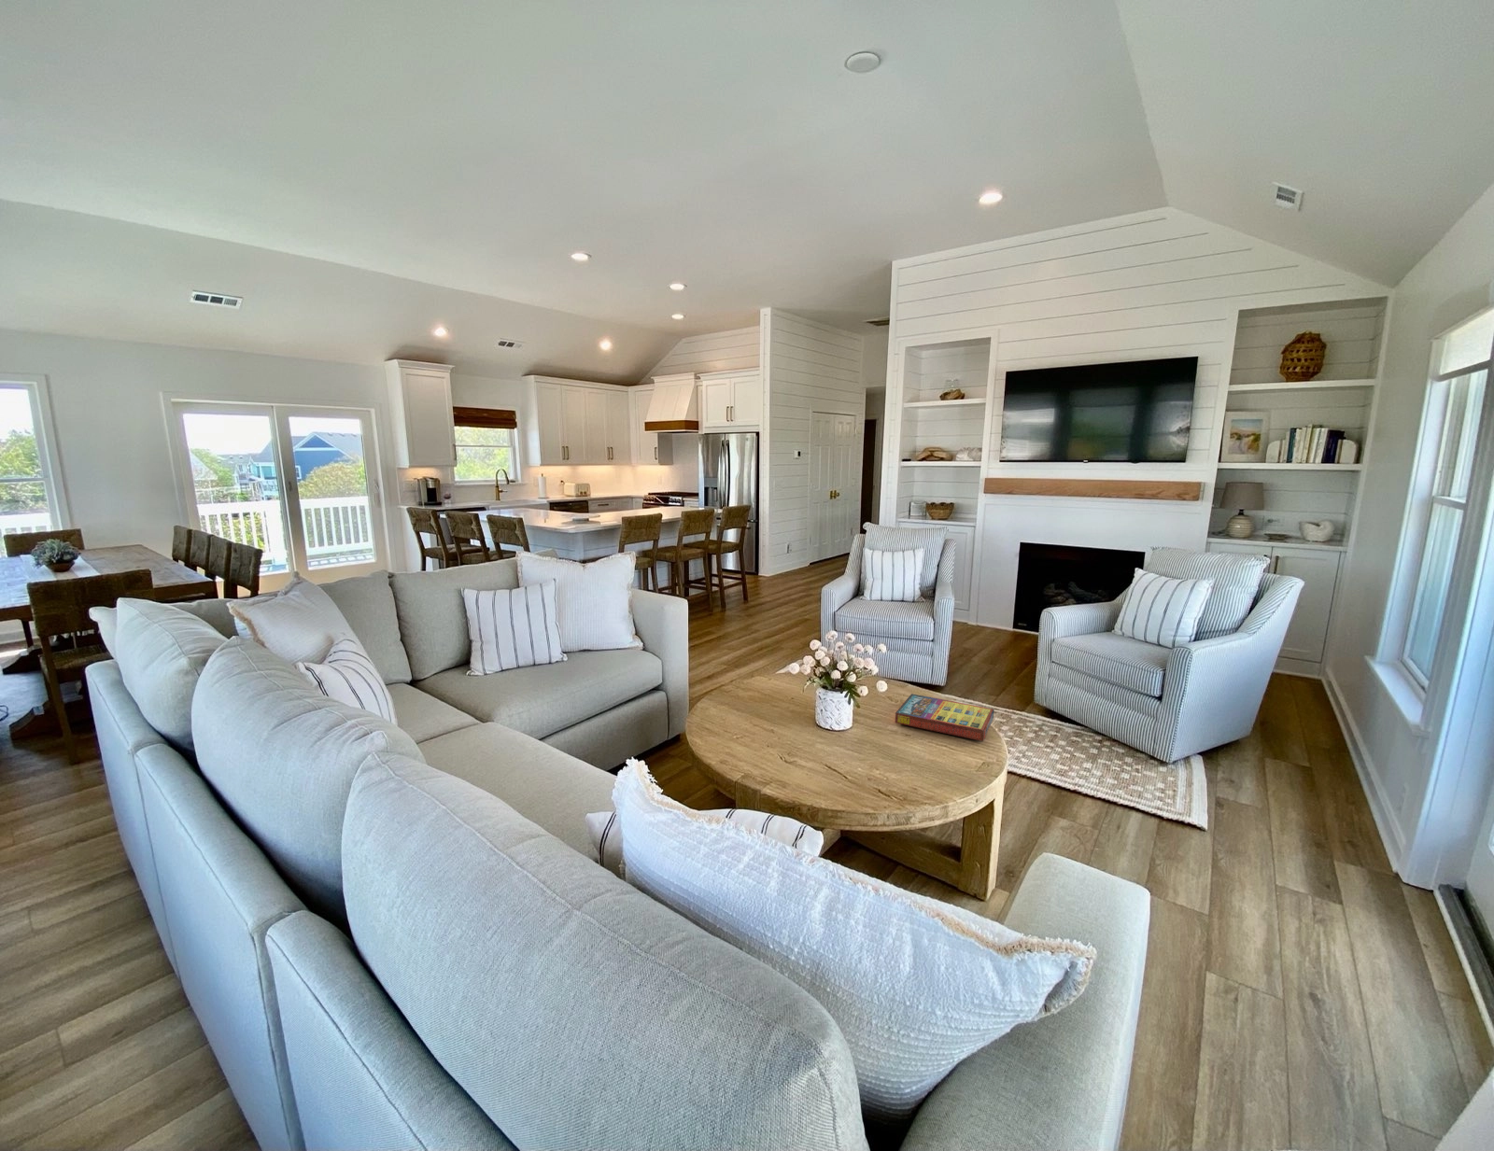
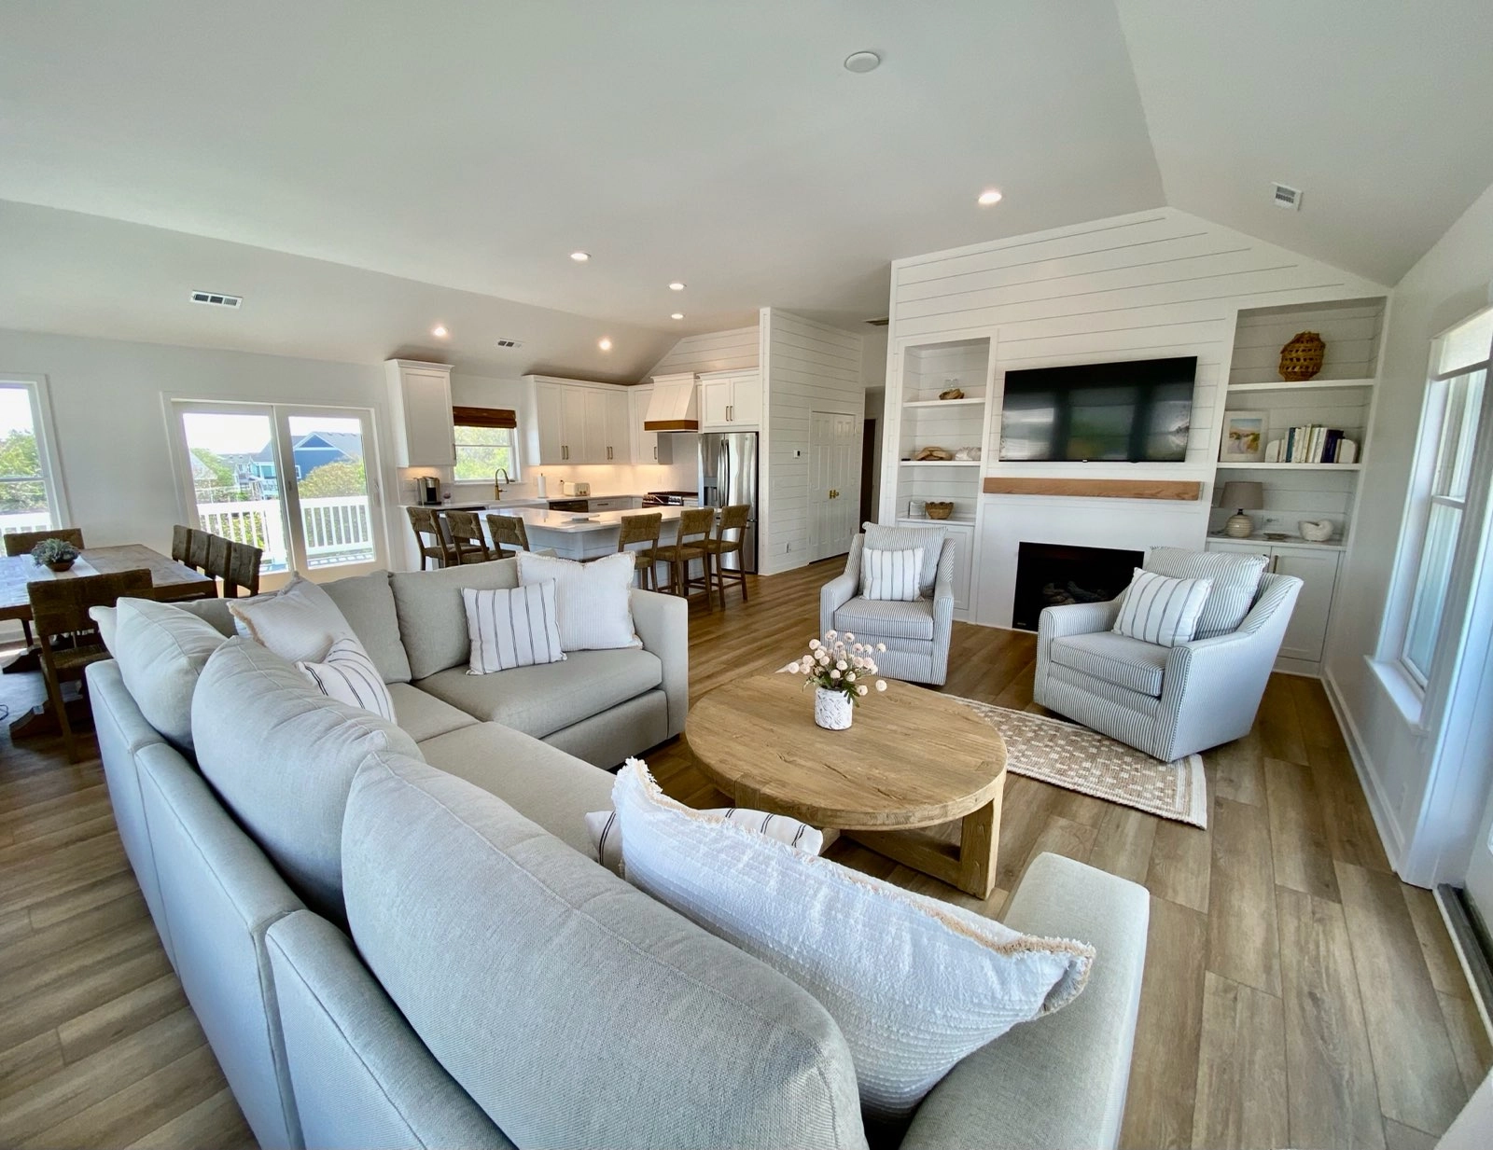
- game compilation box [894,693,995,742]
